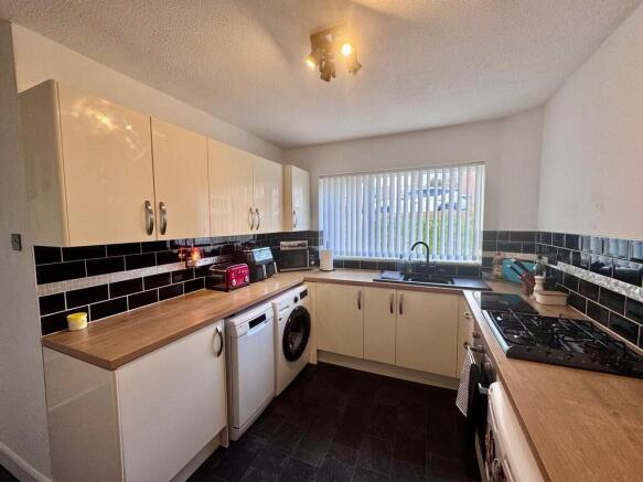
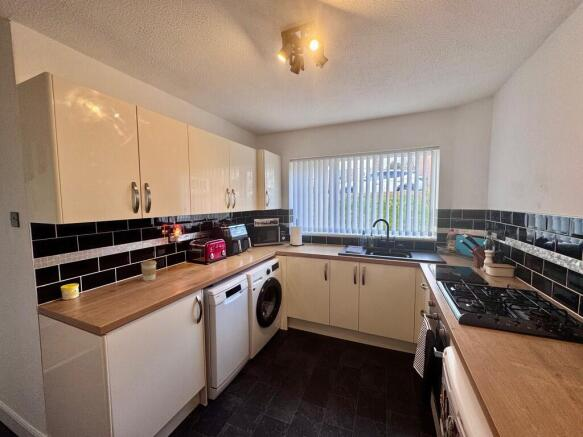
+ coffee cup [140,260,158,282]
